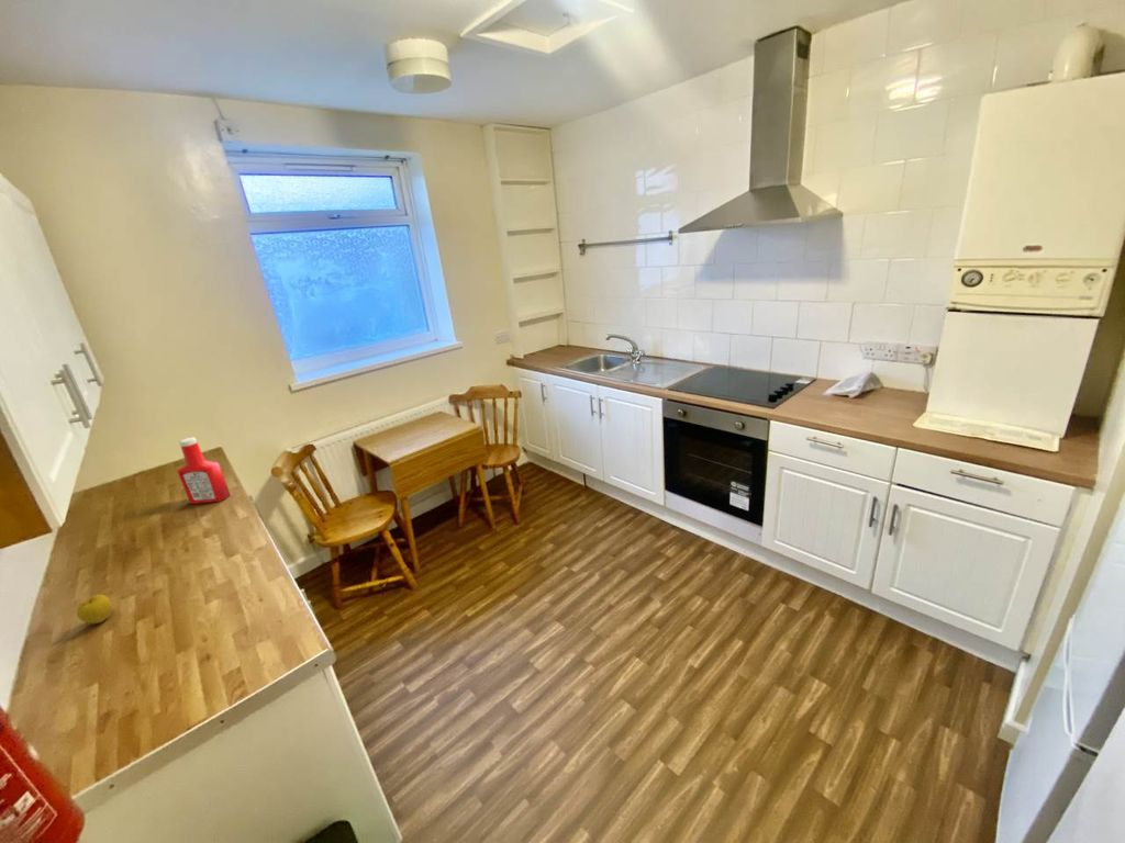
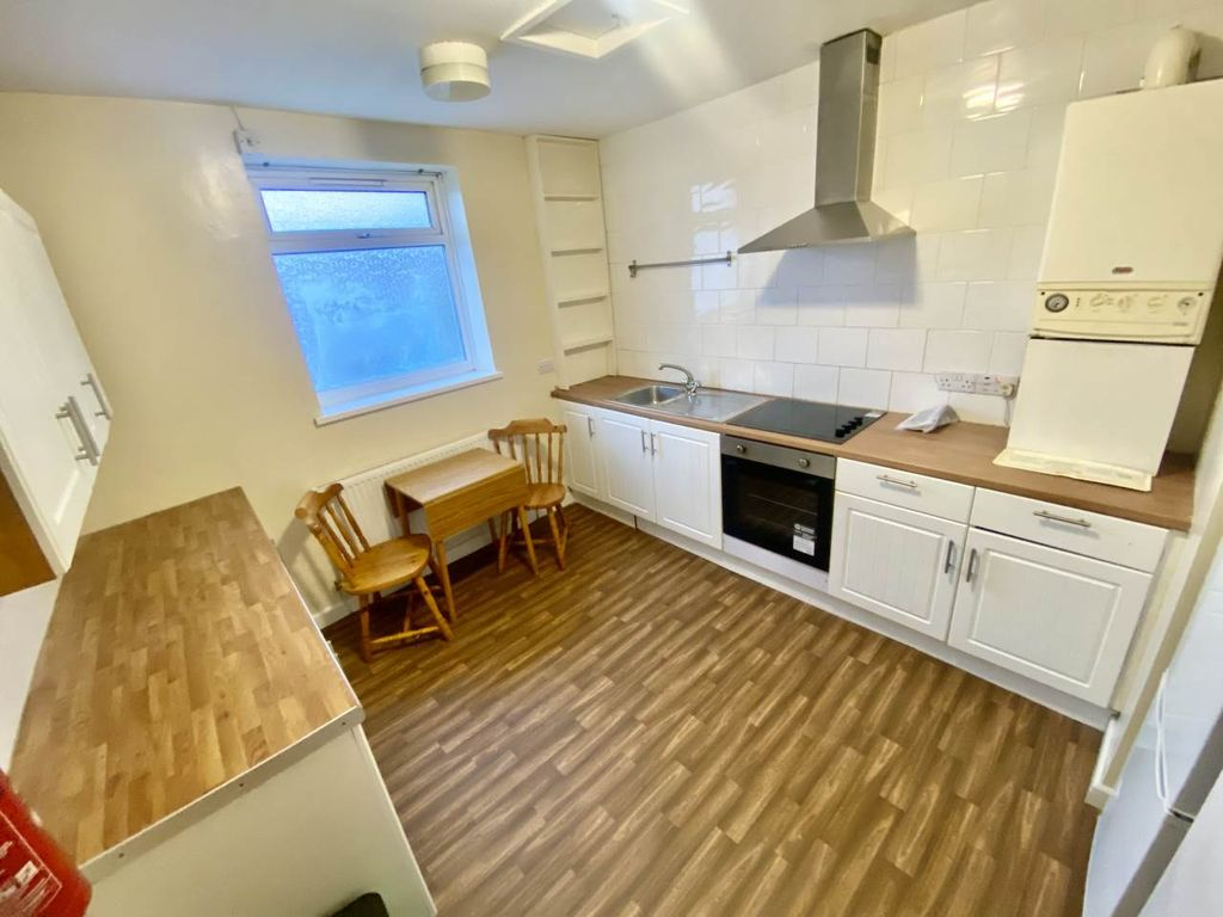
- apple [76,594,113,625]
- soap bottle [176,436,232,505]
